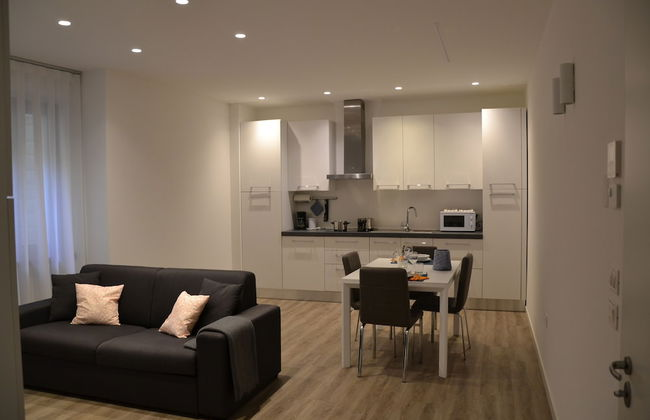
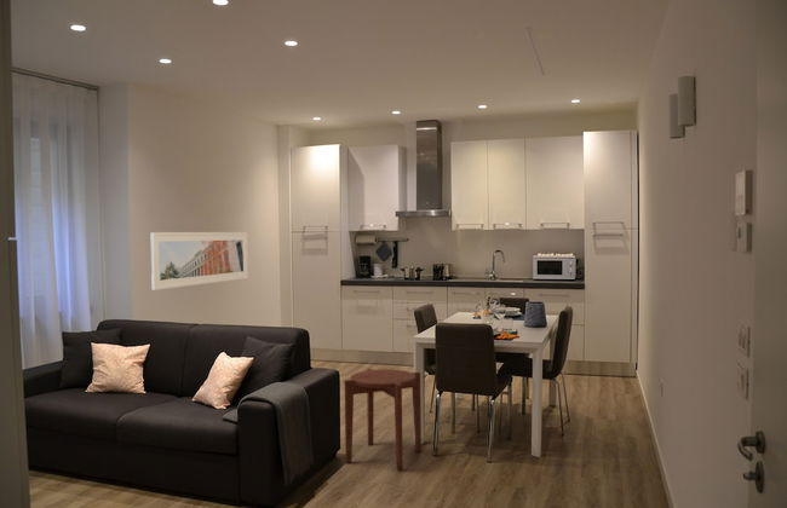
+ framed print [150,231,249,291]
+ side table [344,368,423,472]
